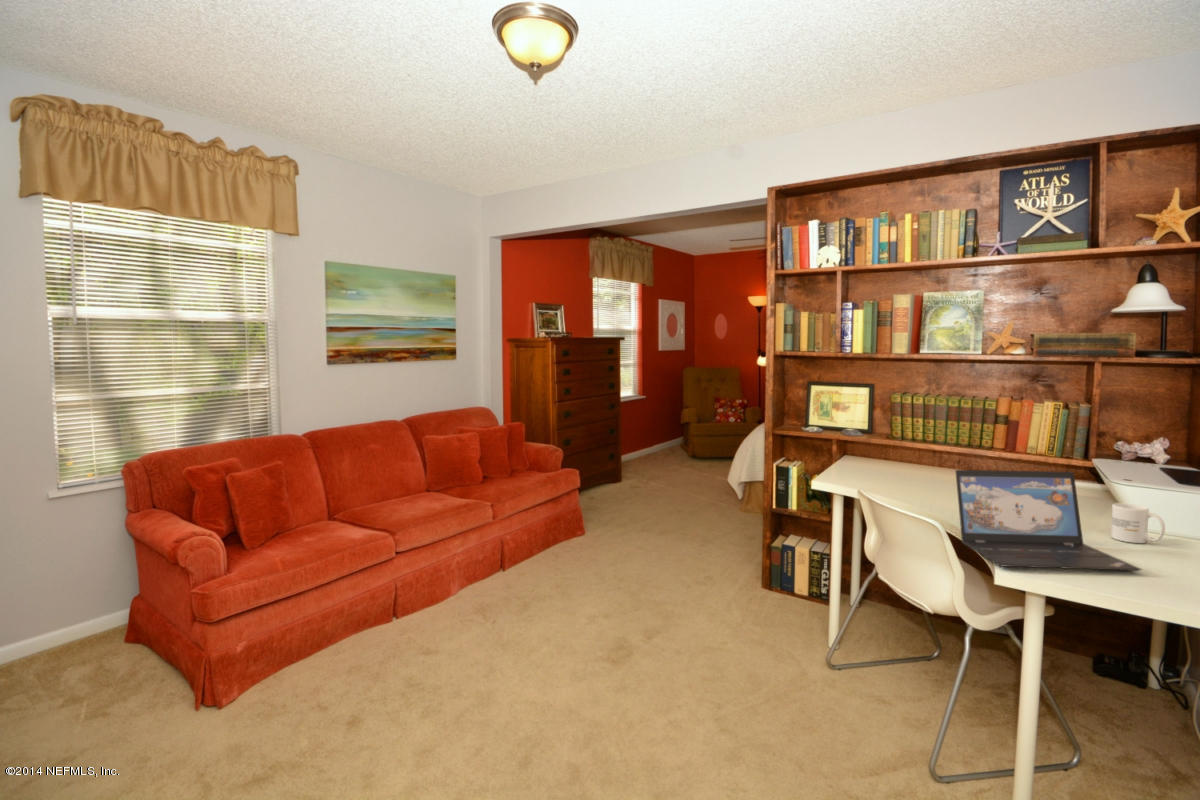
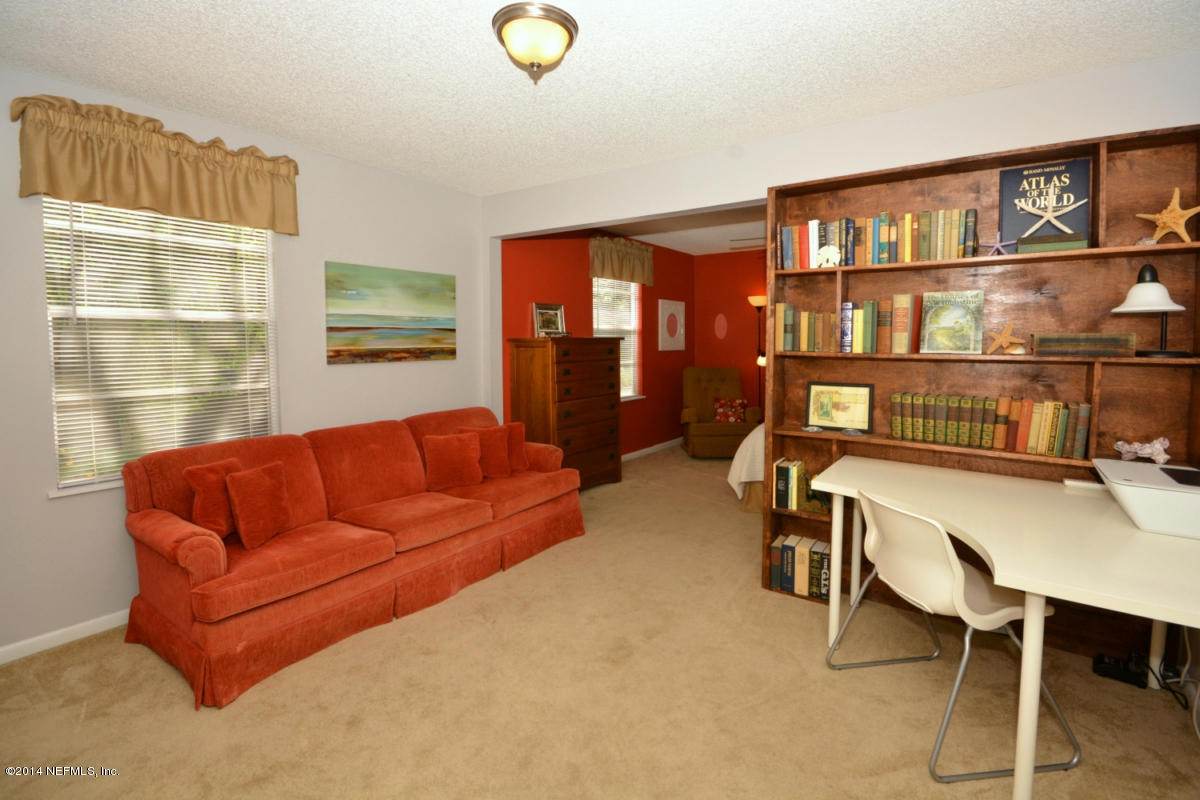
- mug [1110,502,1166,544]
- laptop [954,469,1143,572]
